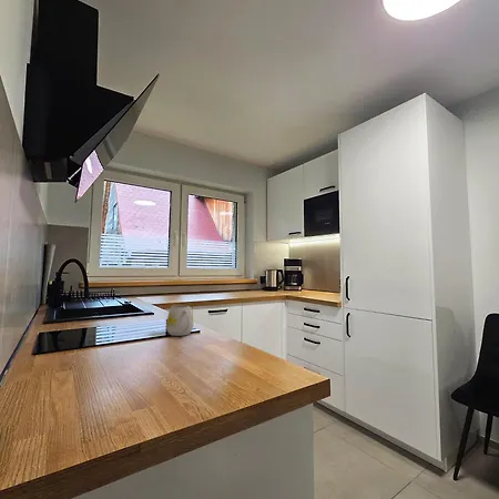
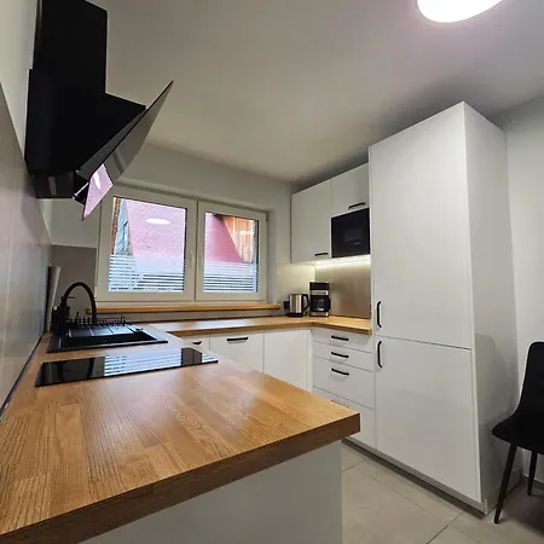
- mug [165,304,194,337]
